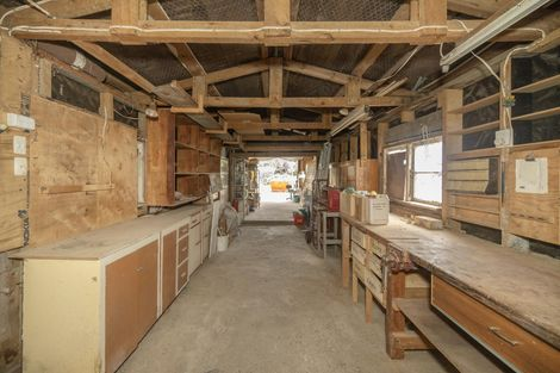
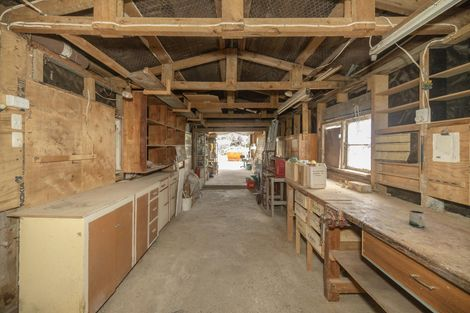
+ mug [408,210,426,228]
